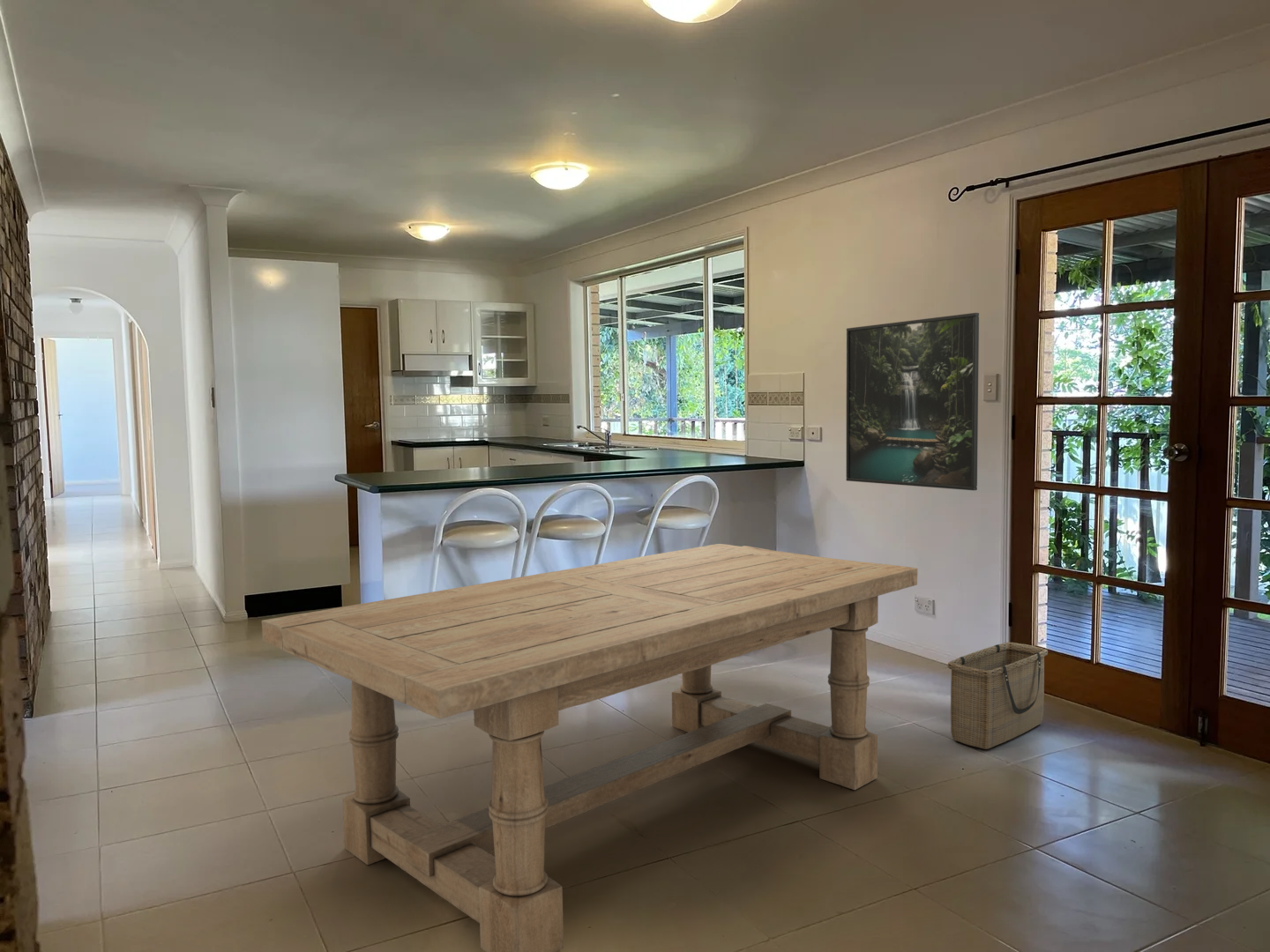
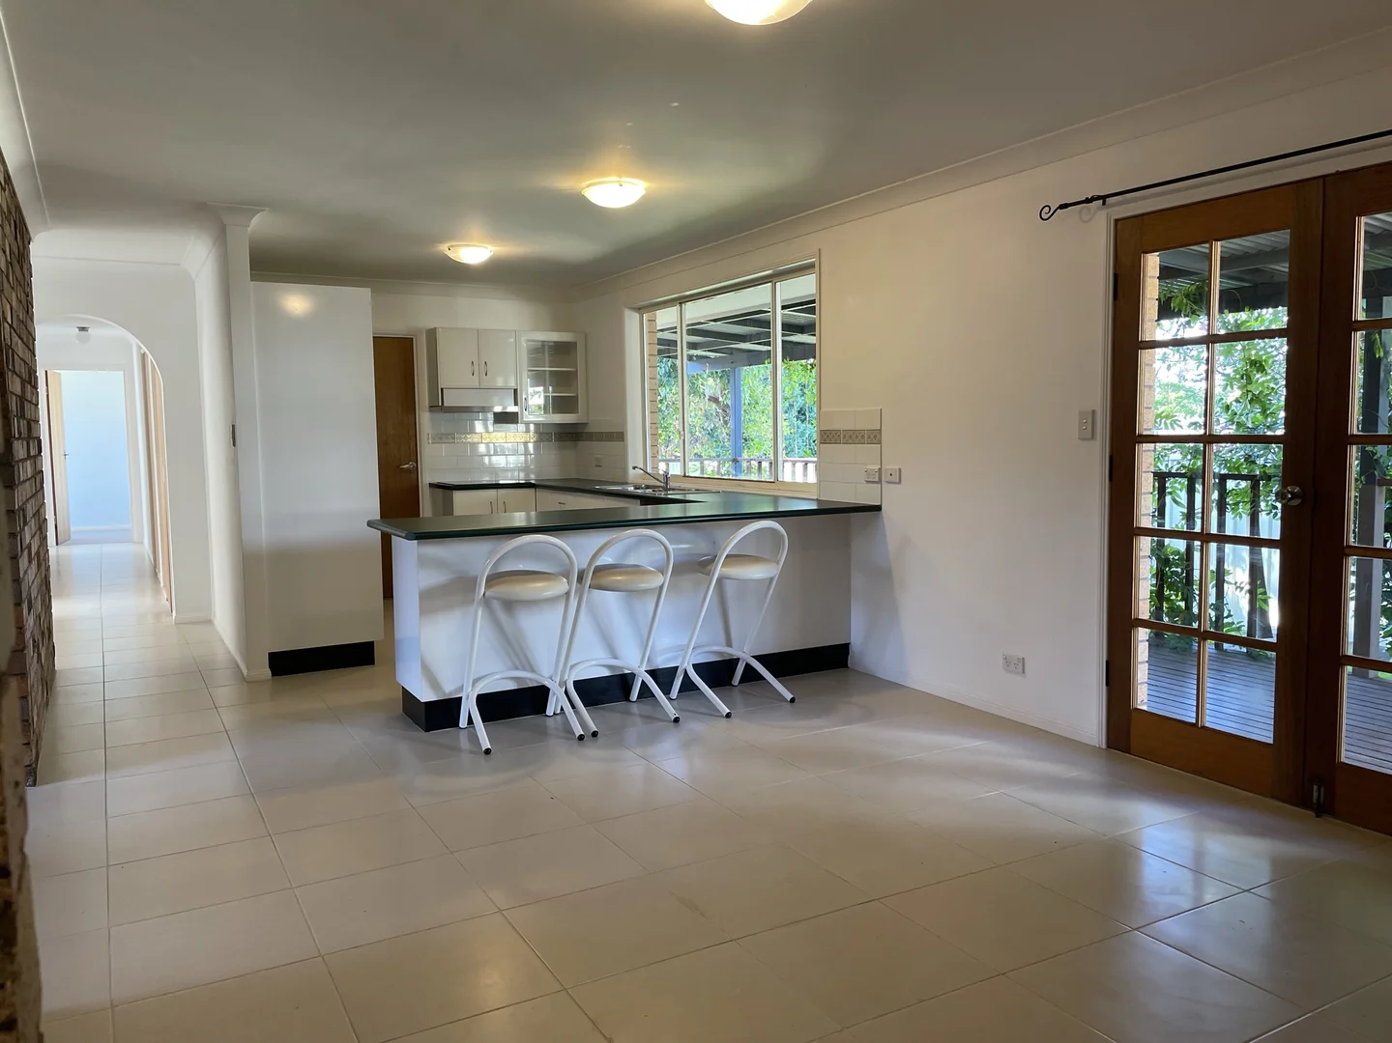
- dining table [261,543,918,952]
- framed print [846,312,980,491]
- basket [947,641,1049,750]
